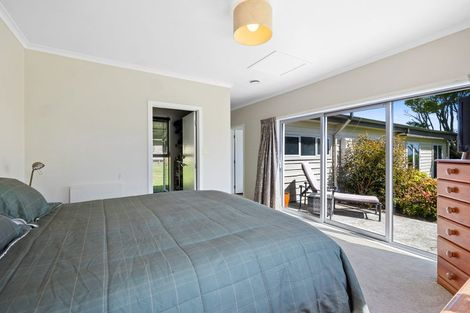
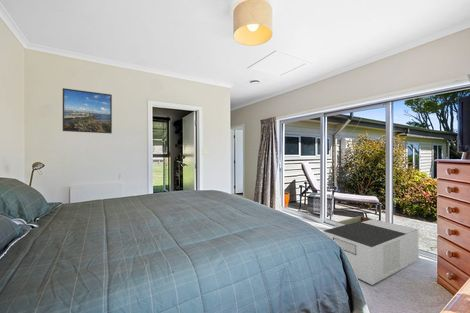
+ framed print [62,87,113,134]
+ architectural model [321,215,420,286]
